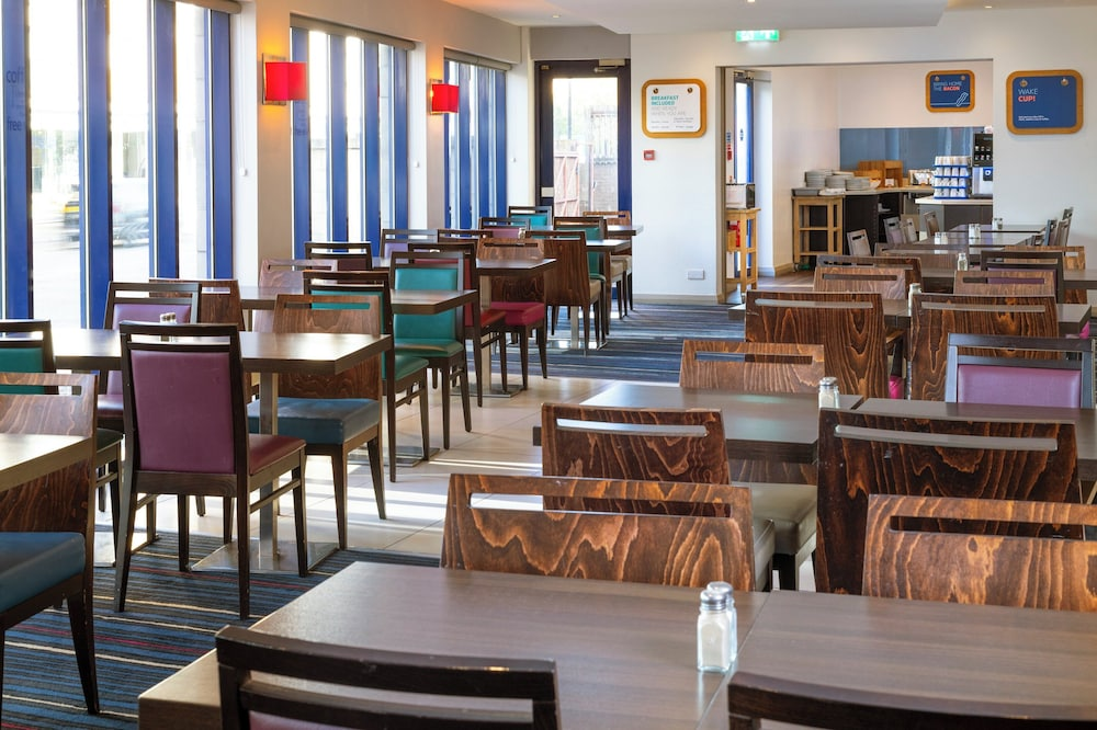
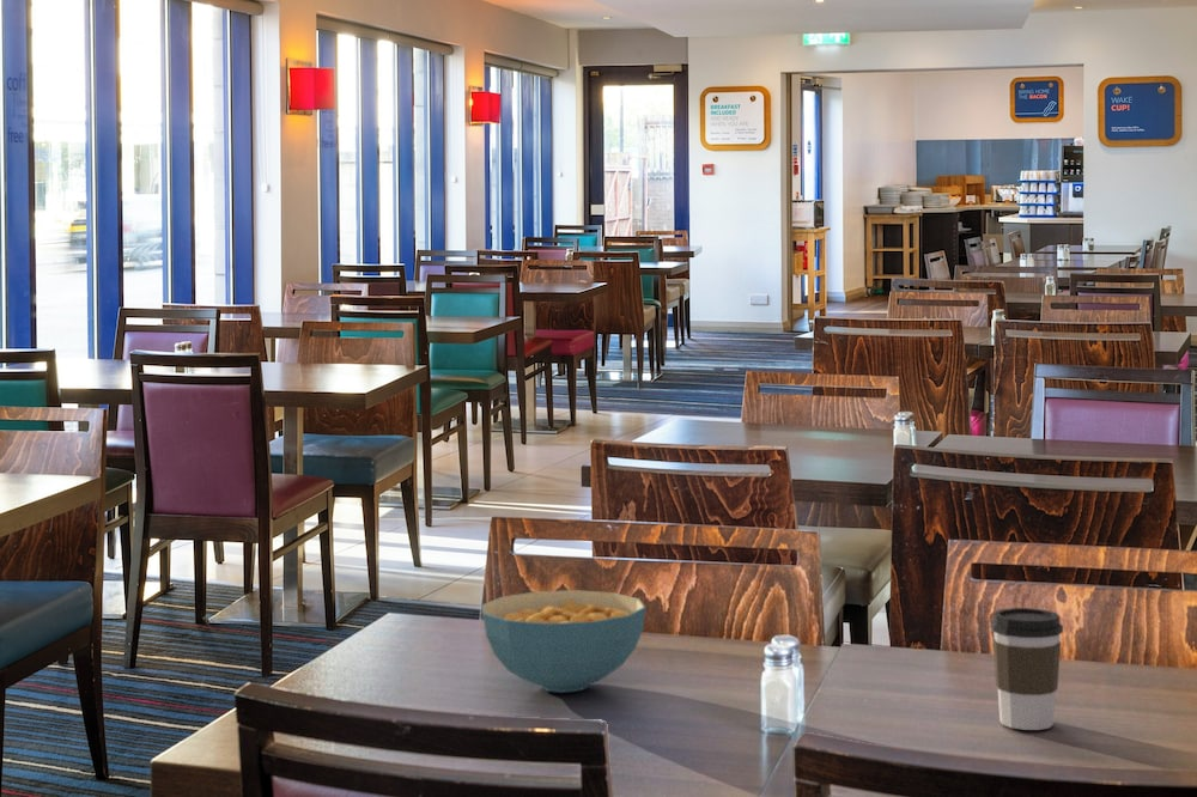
+ coffee cup [990,607,1064,731]
+ cereal bowl [480,589,648,694]
